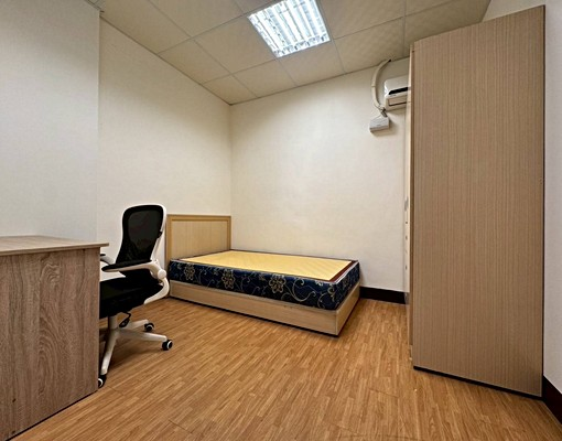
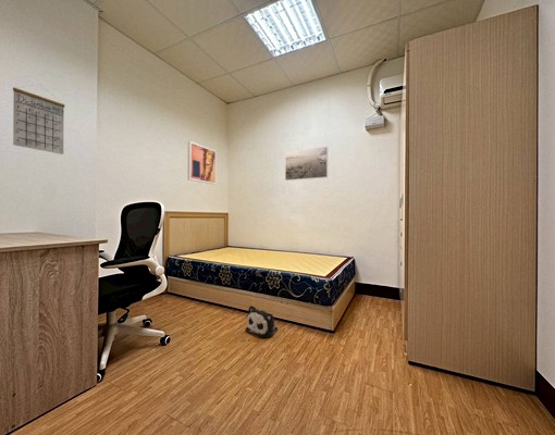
+ wall art [186,140,218,186]
+ plush toy [245,304,279,338]
+ calendar [12,84,66,156]
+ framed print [284,146,329,182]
